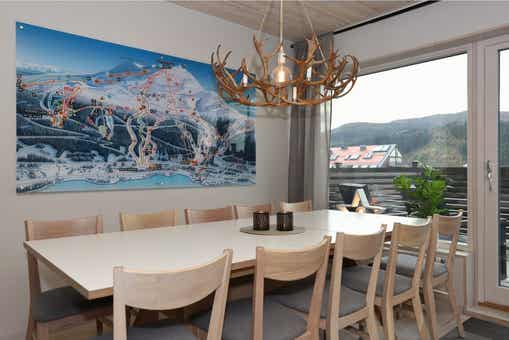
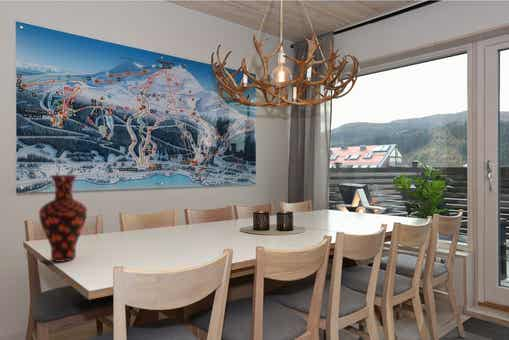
+ vase [38,174,88,263]
